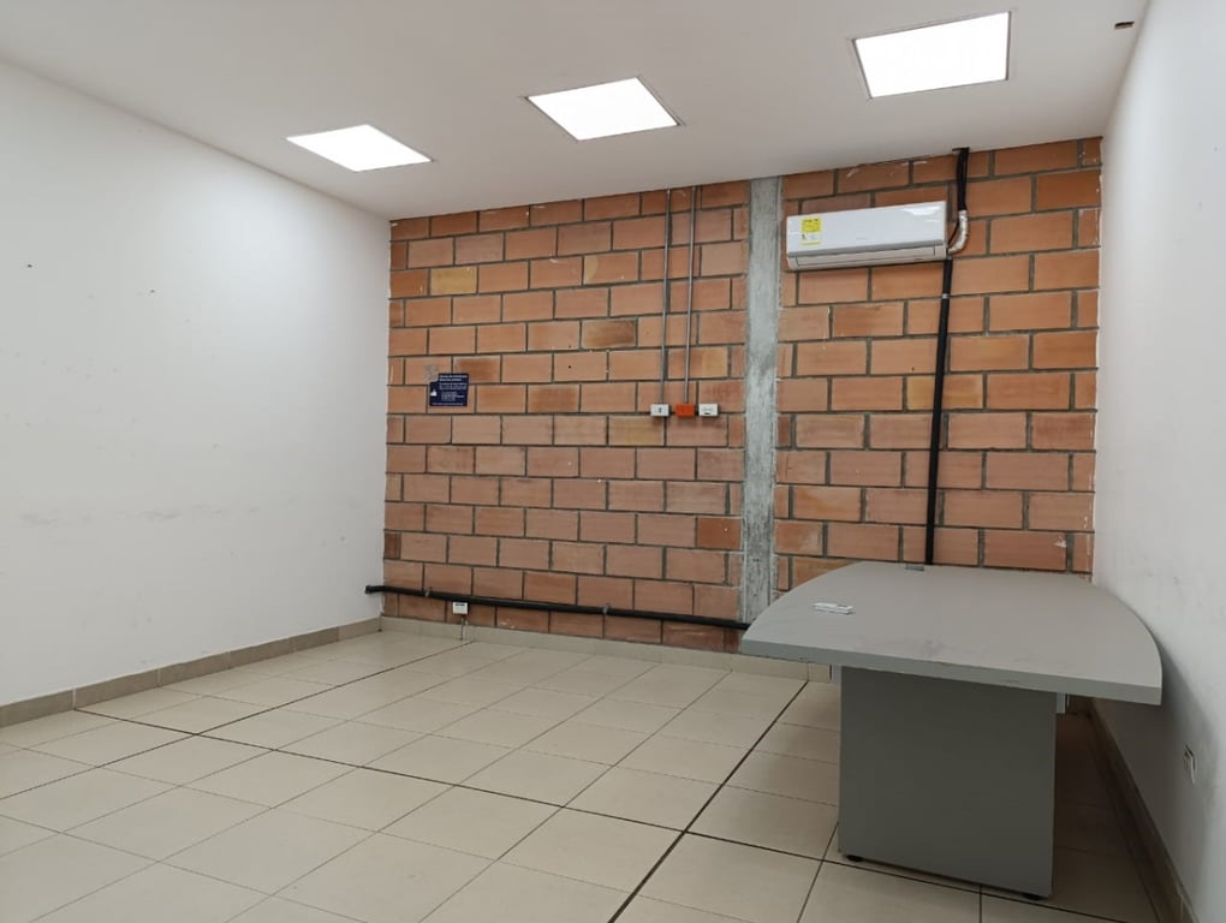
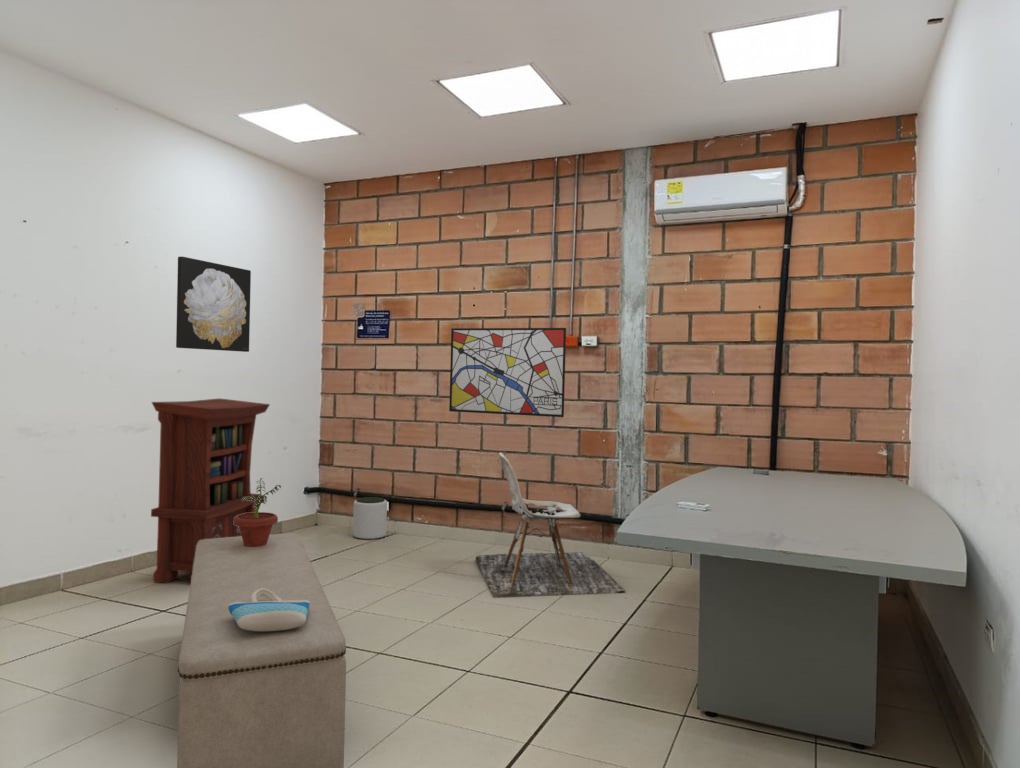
+ plant pot [352,496,388,540]
+ lectern [150,397,271,585]
+ wall art [448,327,567,418]
+ potted plant [234,477,282,547]
+ wall art [175,256,252,353]
+ bench [176,533,347,768]
+ chair [474,452,626,599]
+ tote bag [228,588,310,631]
